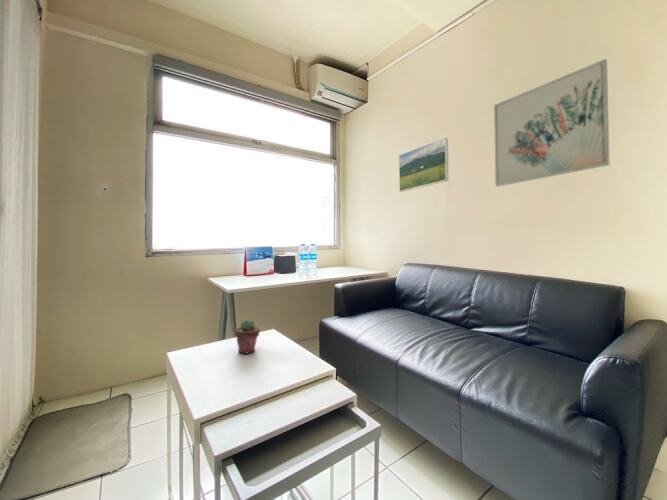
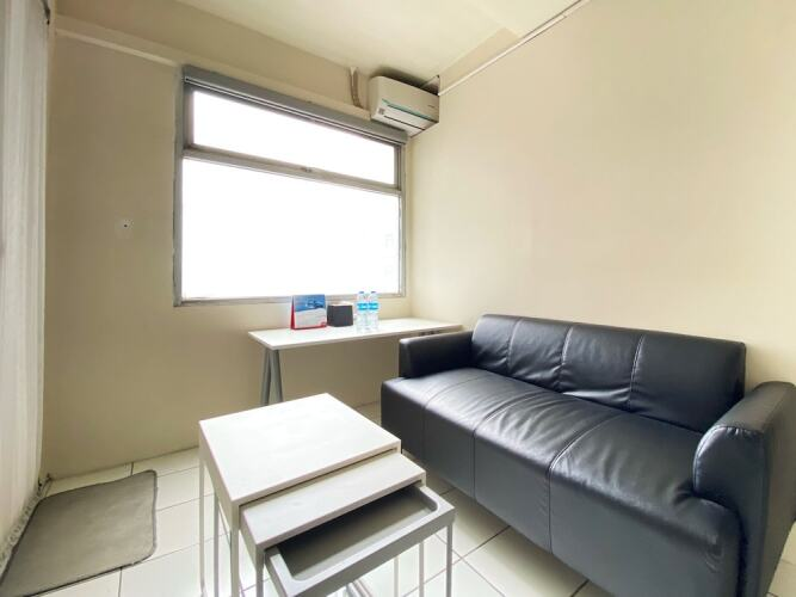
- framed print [398,137,450,193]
- wall art [493,58,610,187]
- potted succulent [234,318,261,355]
